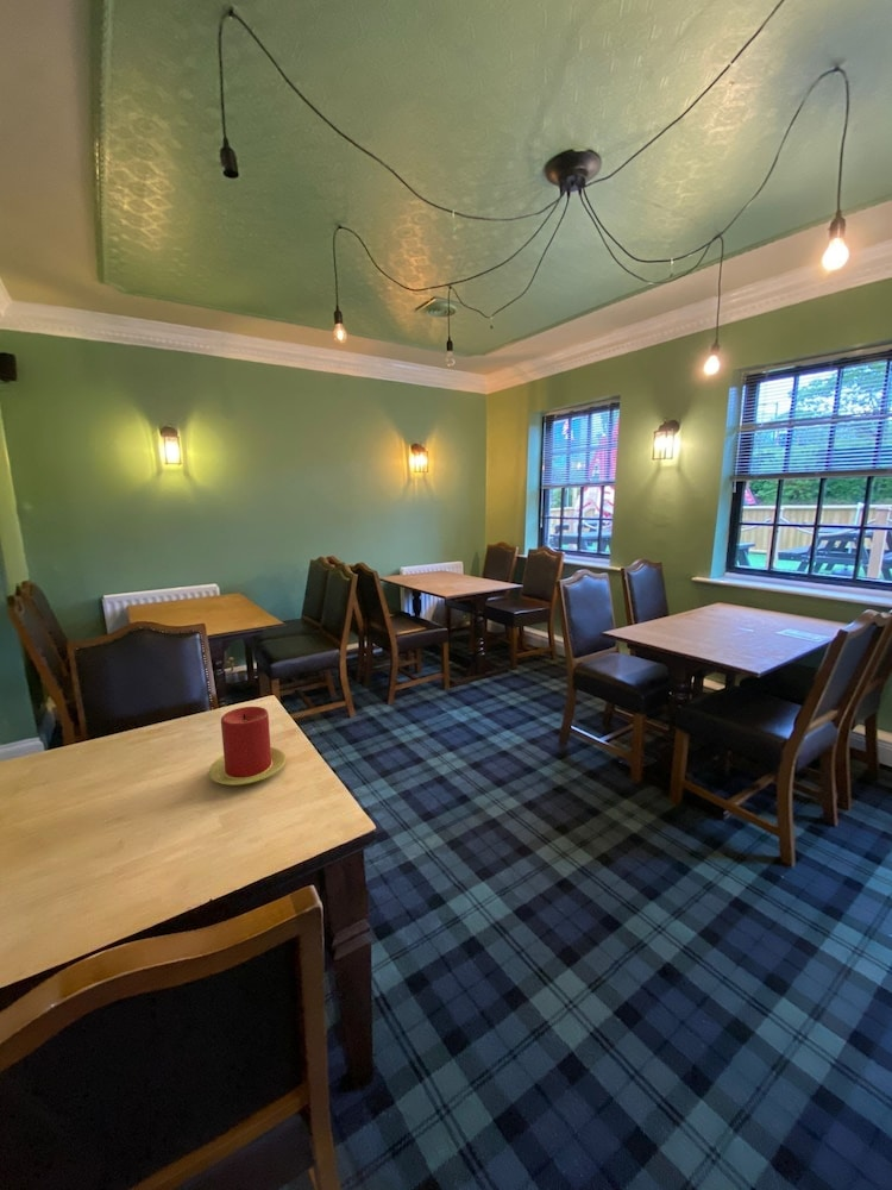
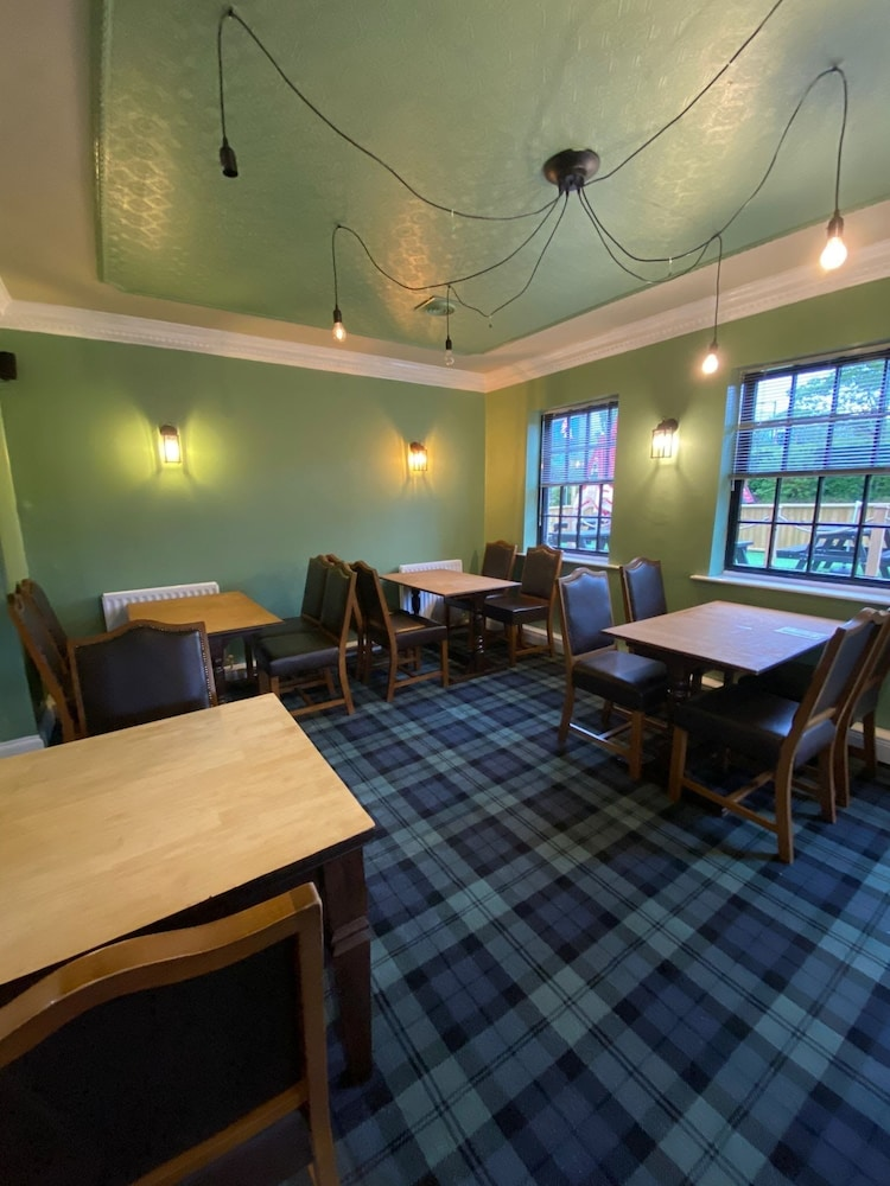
- candle [208,706,288,787]
